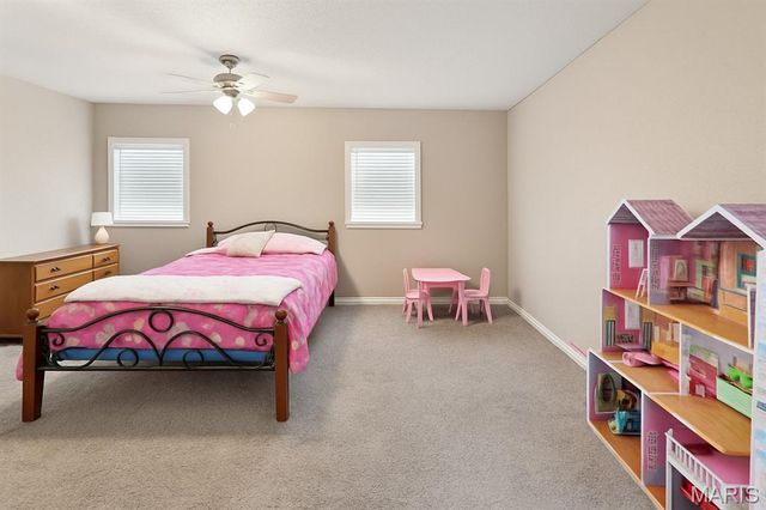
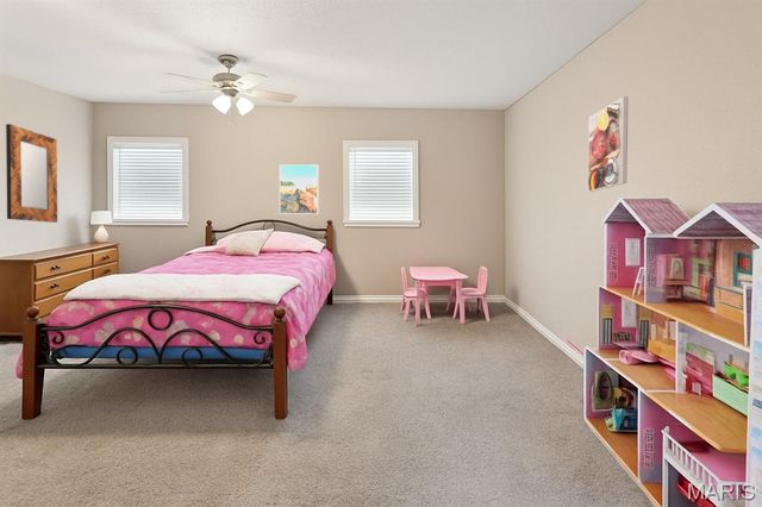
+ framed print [587,95,629,193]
+ home mirror [5,123,58,224]
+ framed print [279,163,319,215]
